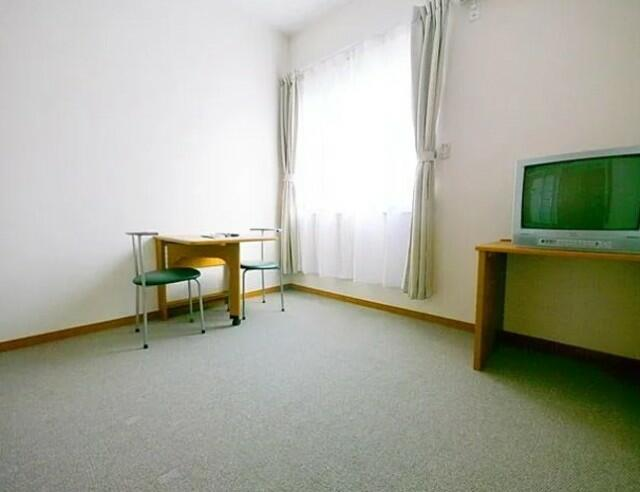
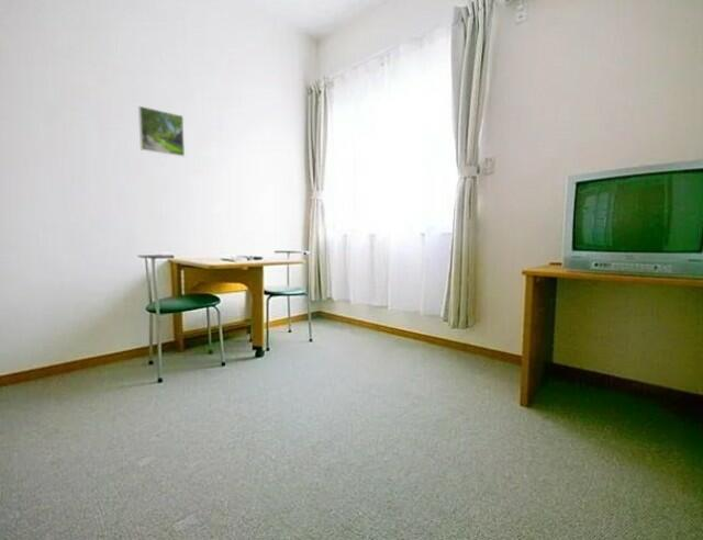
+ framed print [137,105,186,157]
